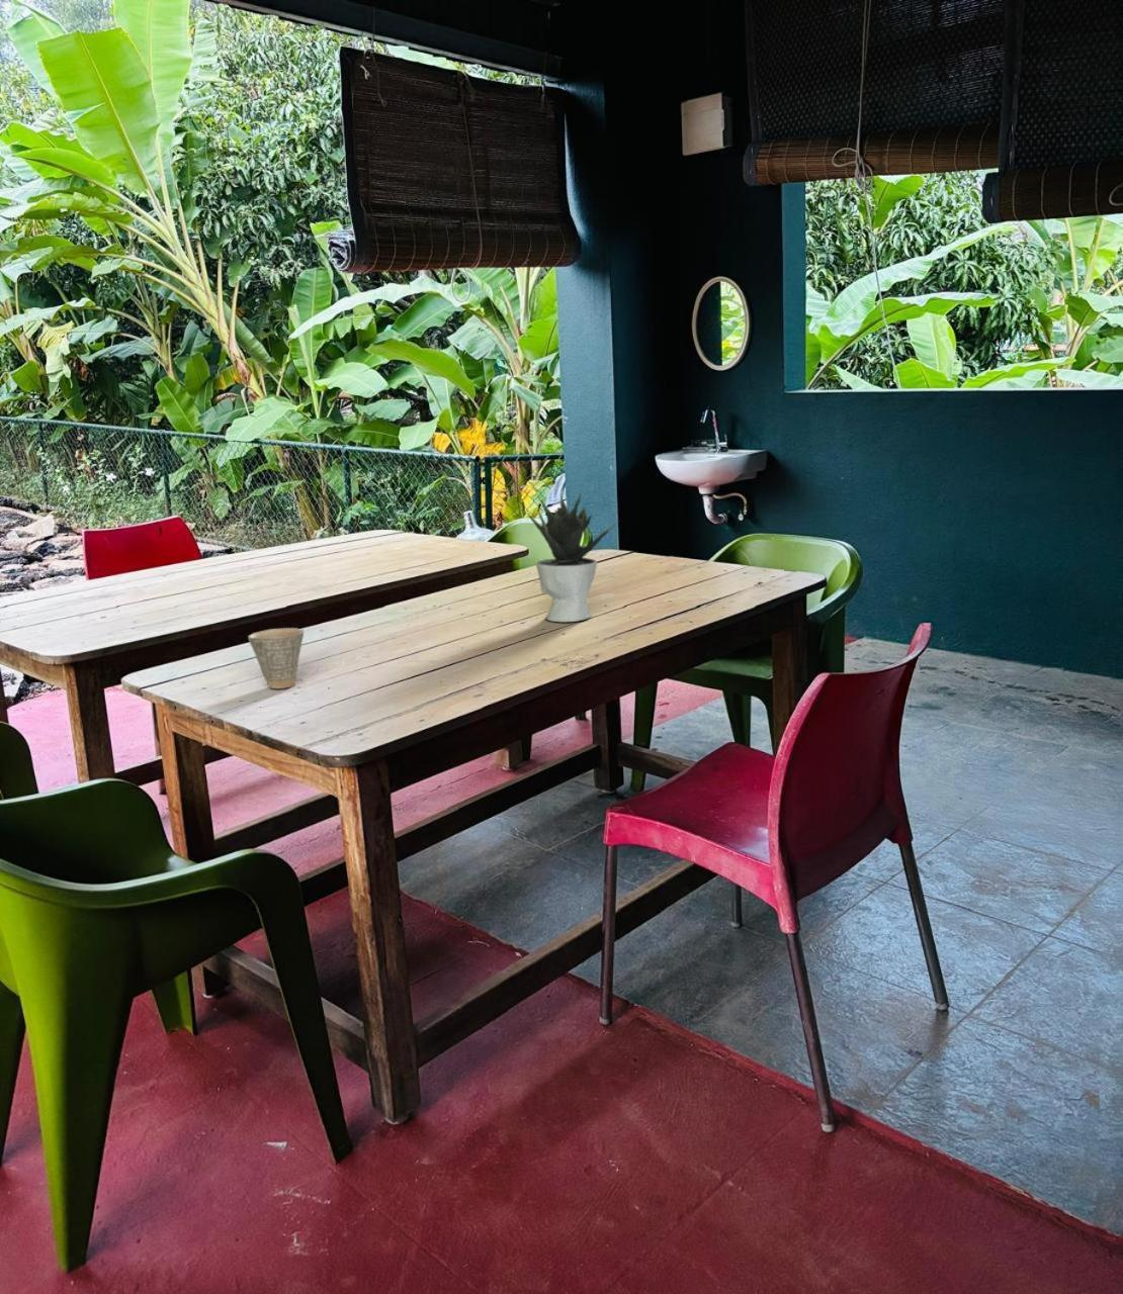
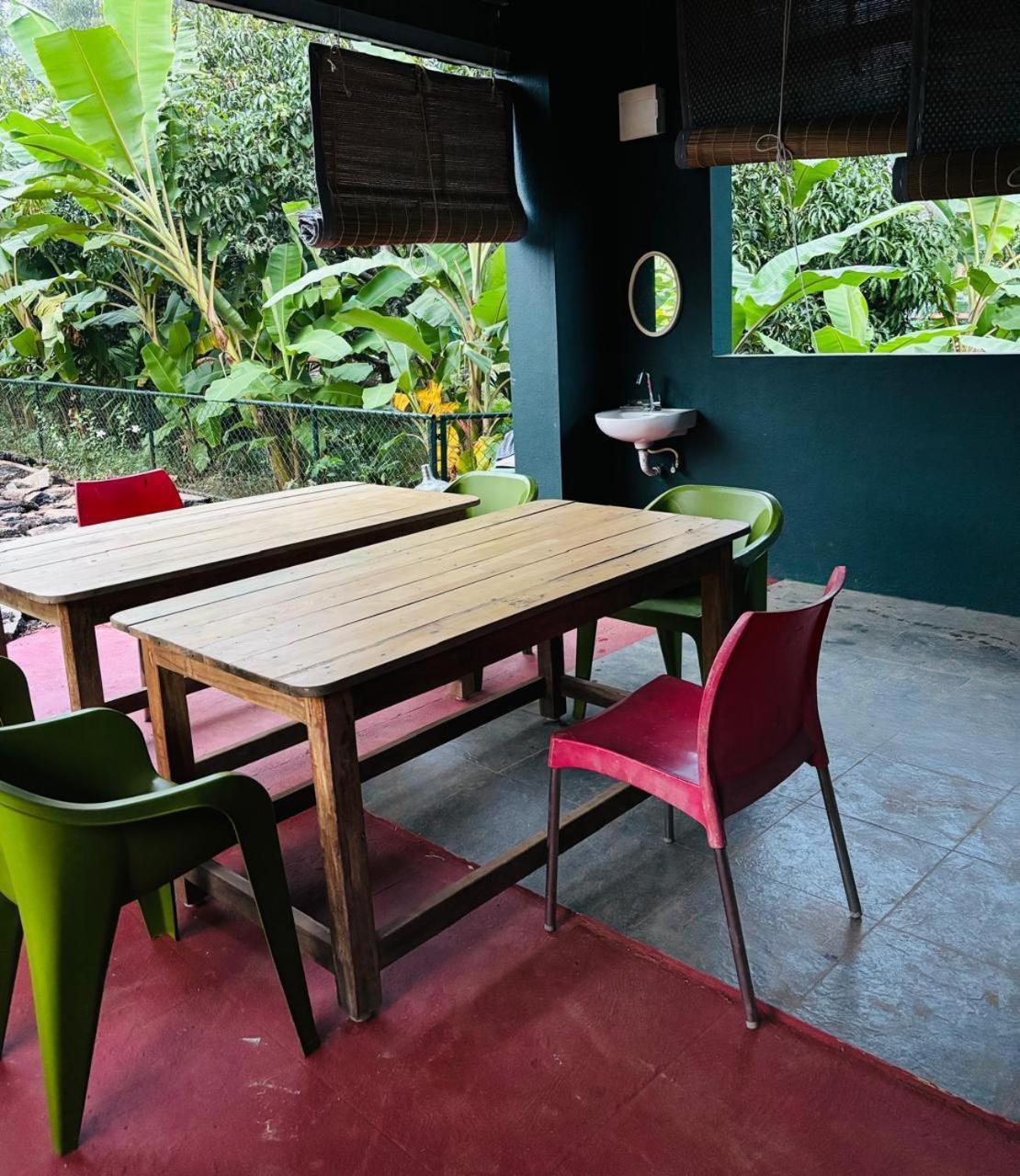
- cup [247,627,305,690]
- potted plant [526,492,620,623]
